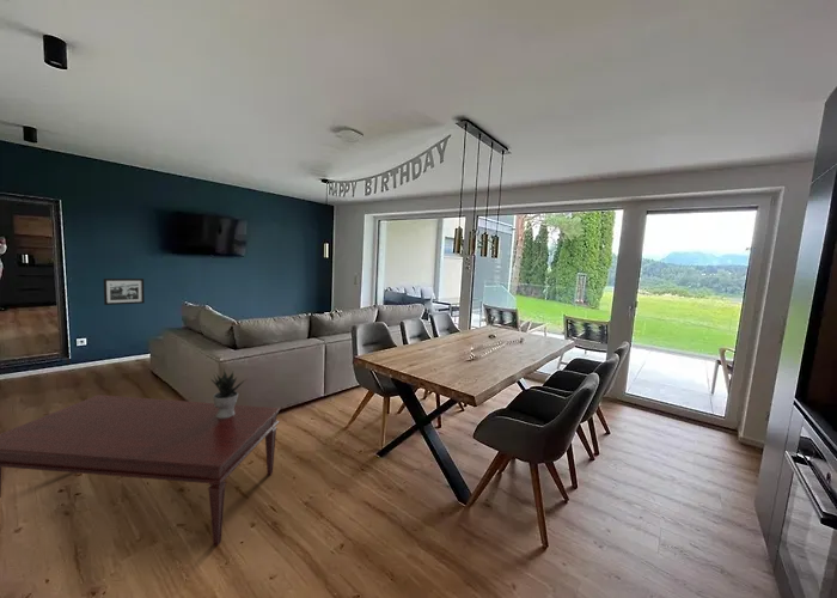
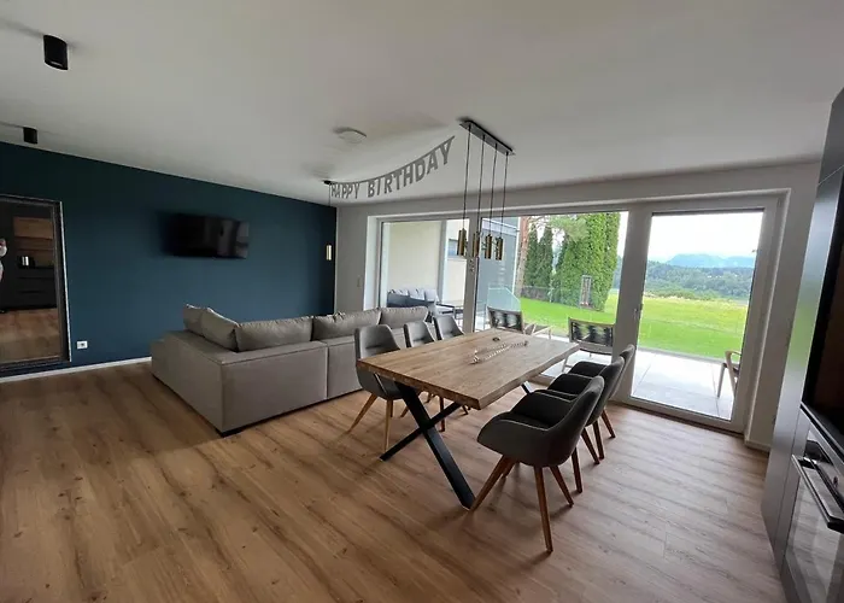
- coffee table [0,393,281,547]
- potted plant [209,368,249,419]
- picture frame [103,277,146,306]
